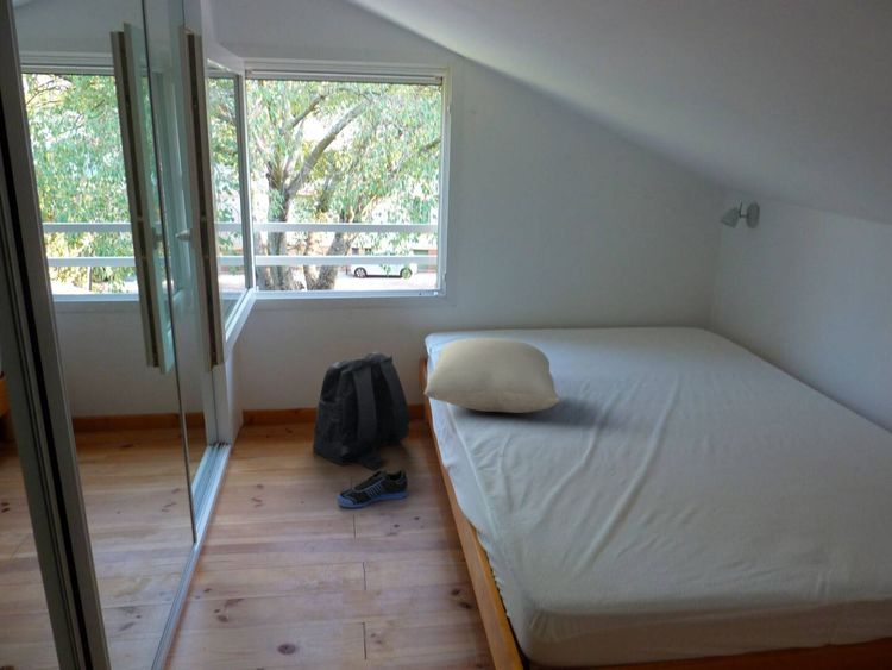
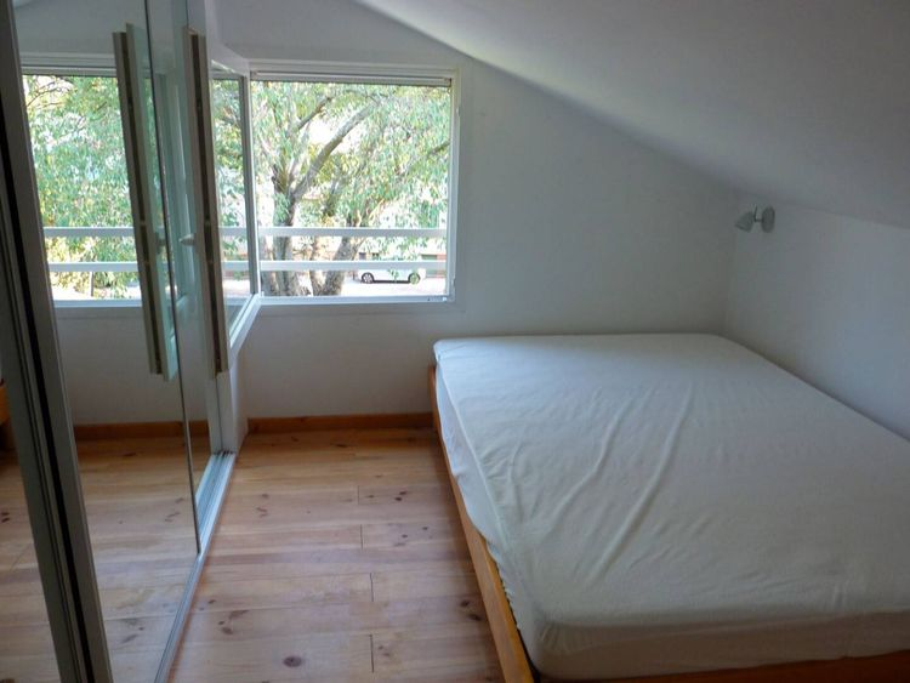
- sneaker [337,467,409,508]
- pillow [423,337,561,414]
- backpack [312,350,412,471]
